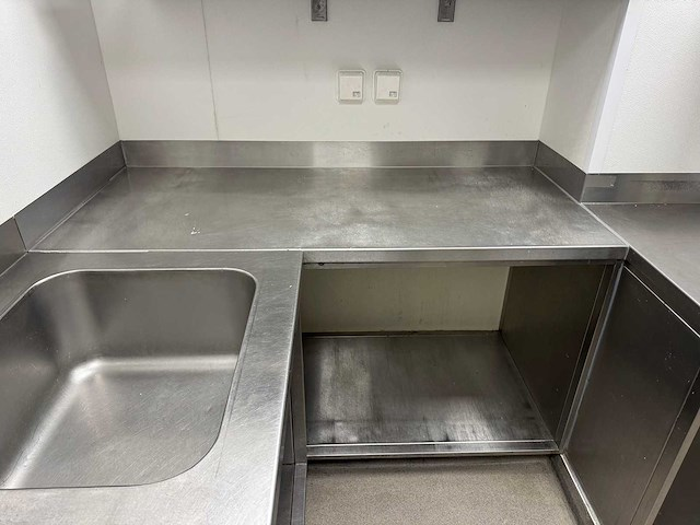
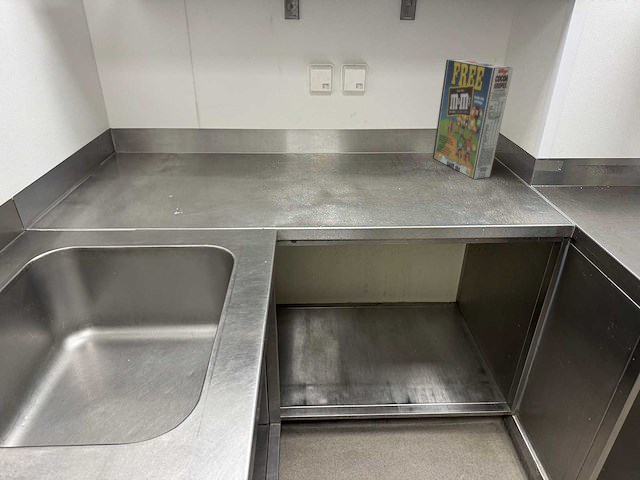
+ cereal box [432,58,514,180]
